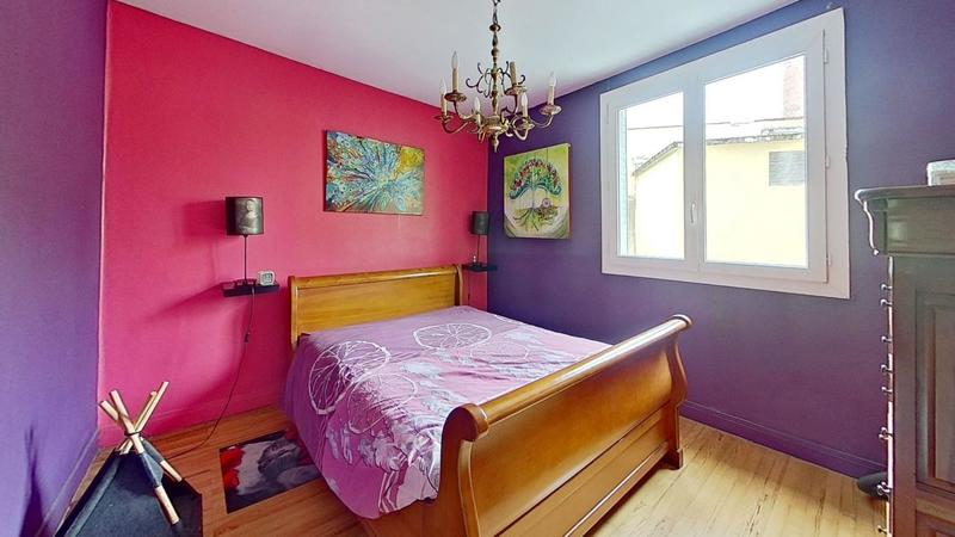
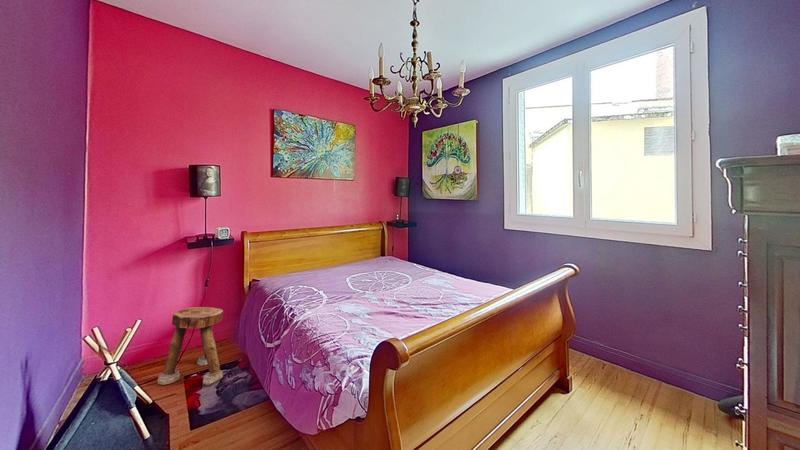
+ stool [156,306,224,386]
